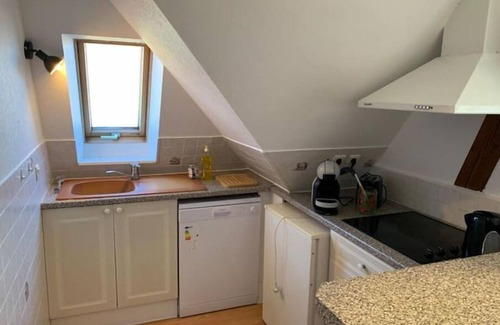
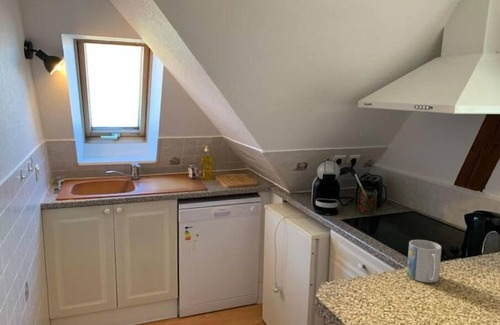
+ mug [406,239,442,283]
